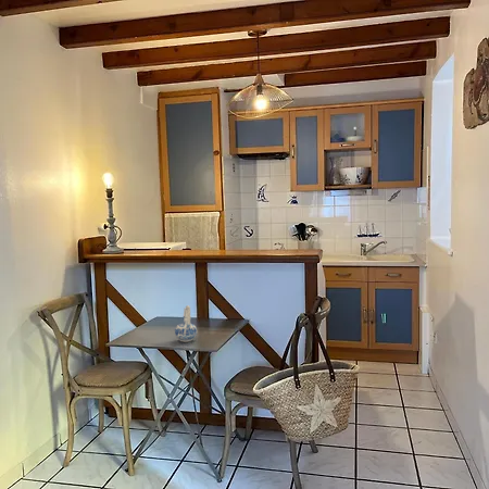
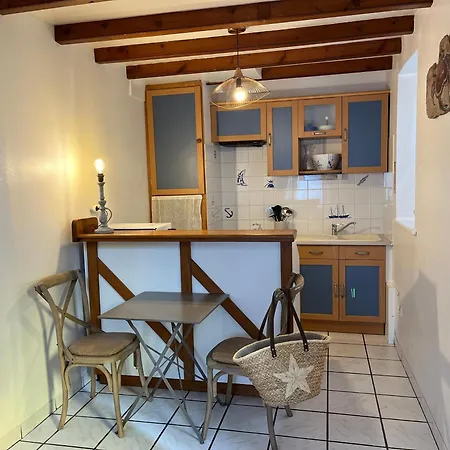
- ceramic pitcher [174,304,198,343]
